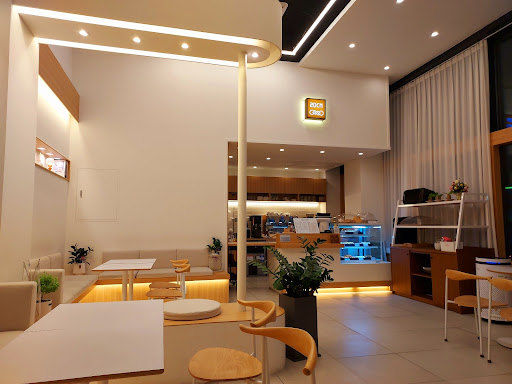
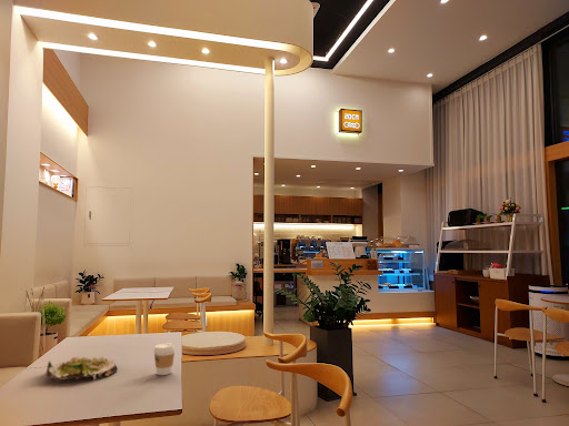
+ coffee cup [152,342,176,376]
+ salad plate [46,355,118,382]
